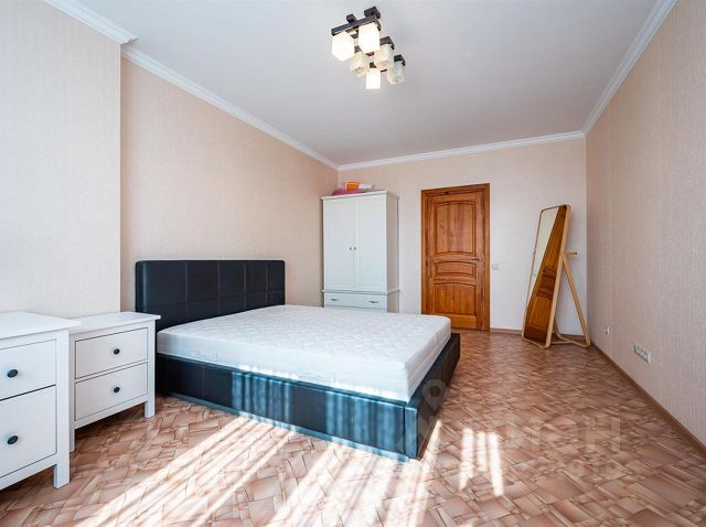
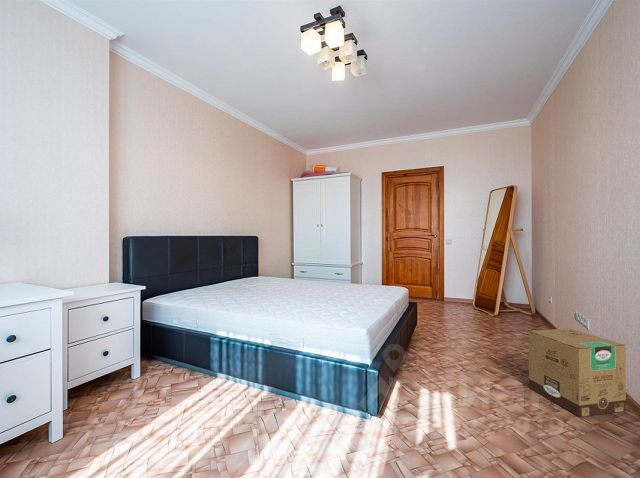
+ cardboard box [528,327,627,418]
